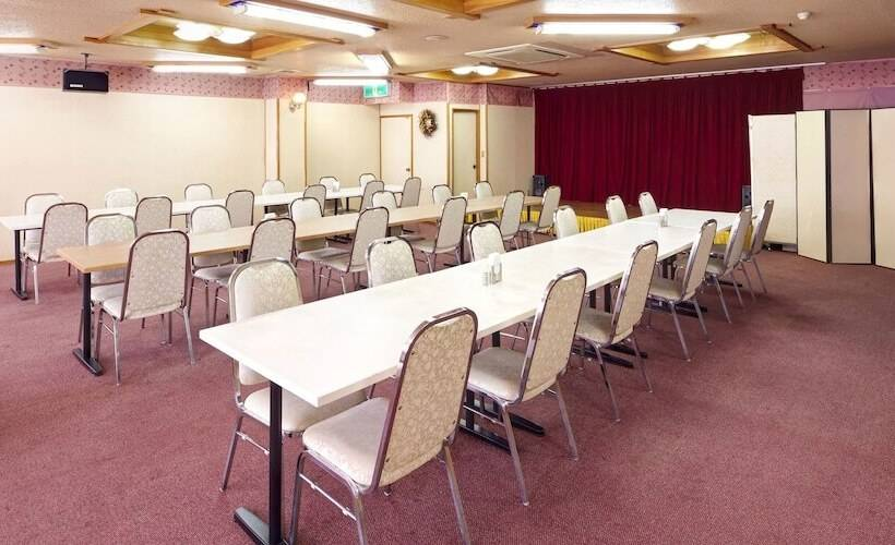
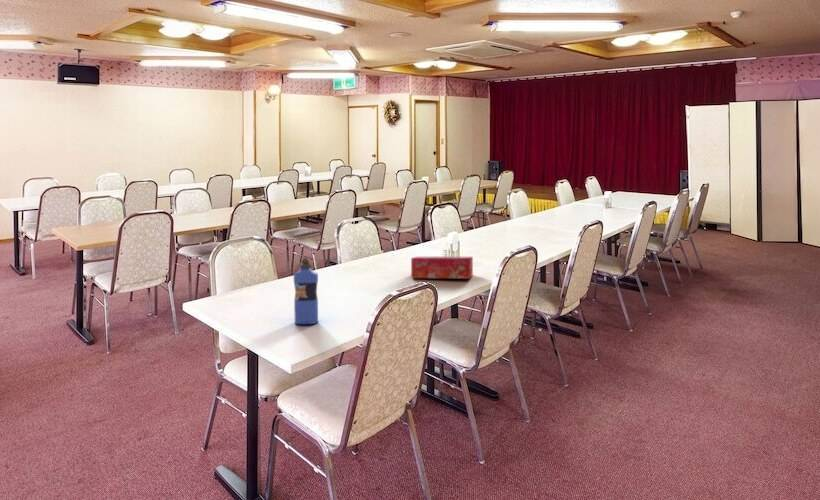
+ tissue box [410,256,474,280]
+ water bottle [293,257,319,325]
